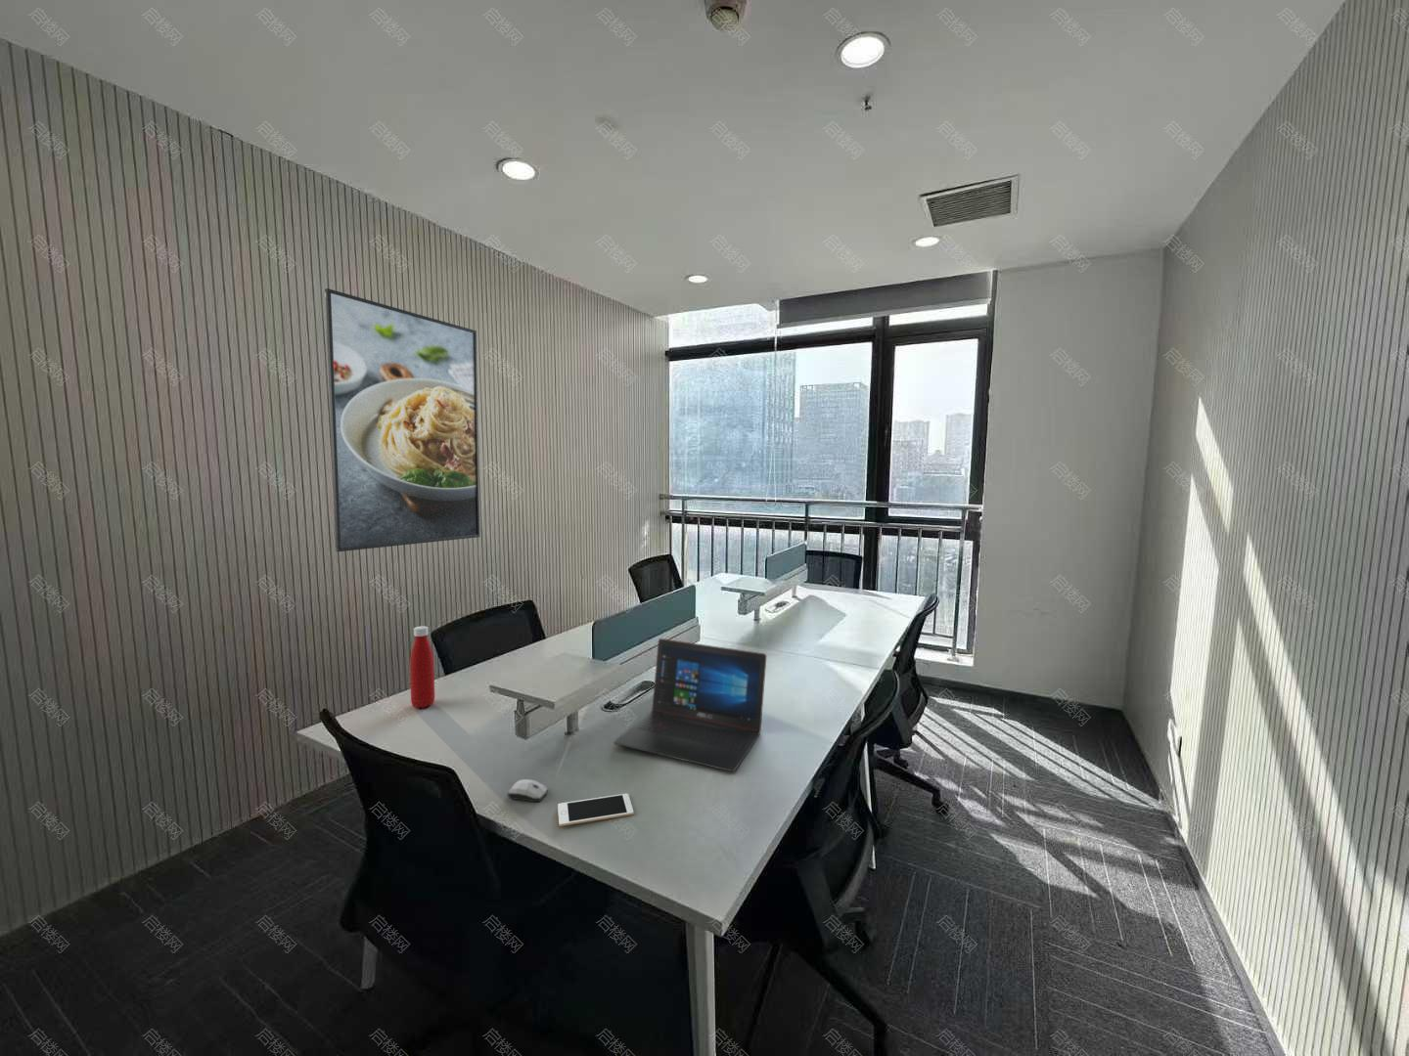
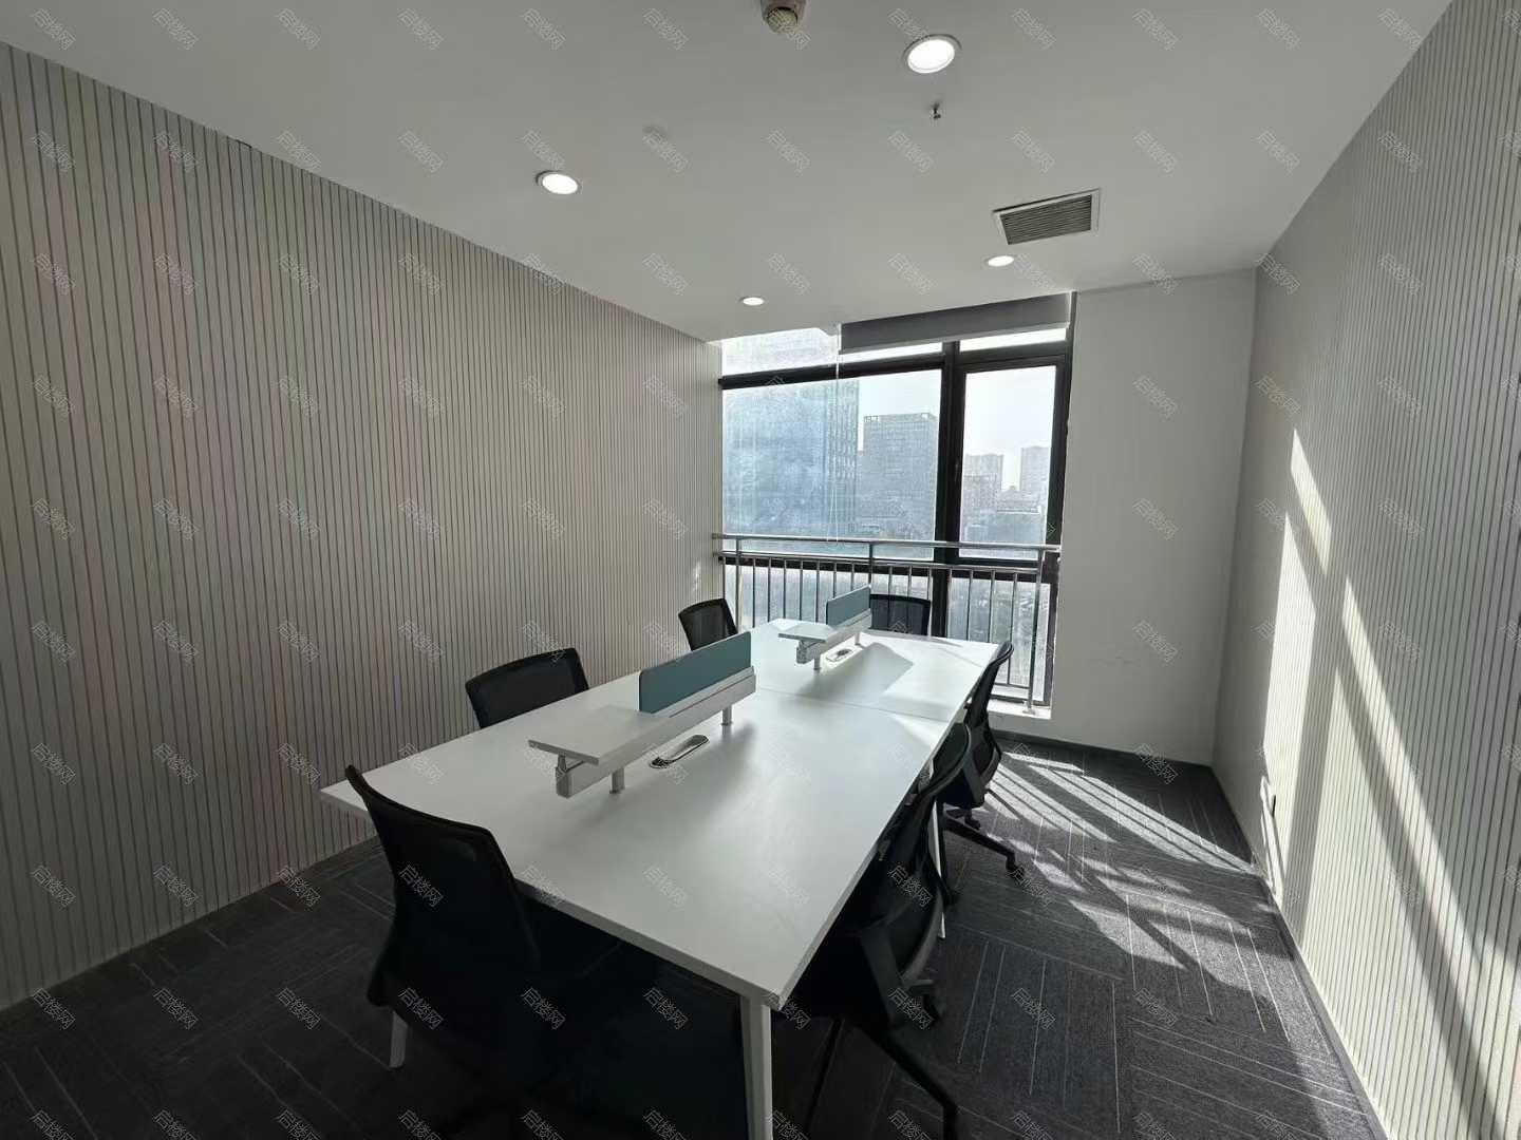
- cell phone [557,793,633,827]
- computer mouse [507,779,548,803]
- laptop [612,638,767,772]
- bottle [409,625,435,709]
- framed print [324,287,482,552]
